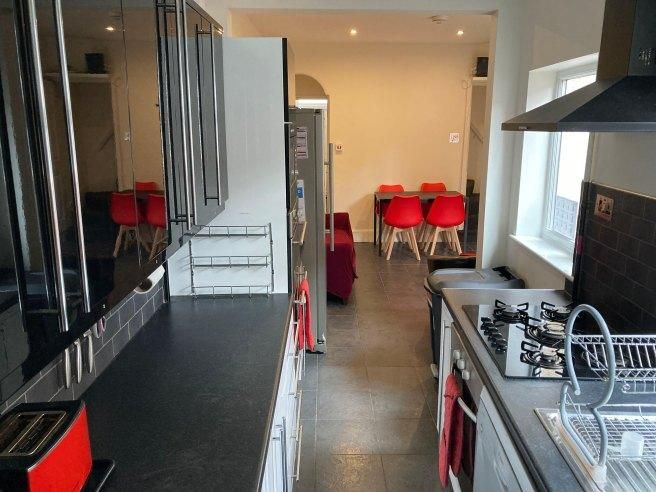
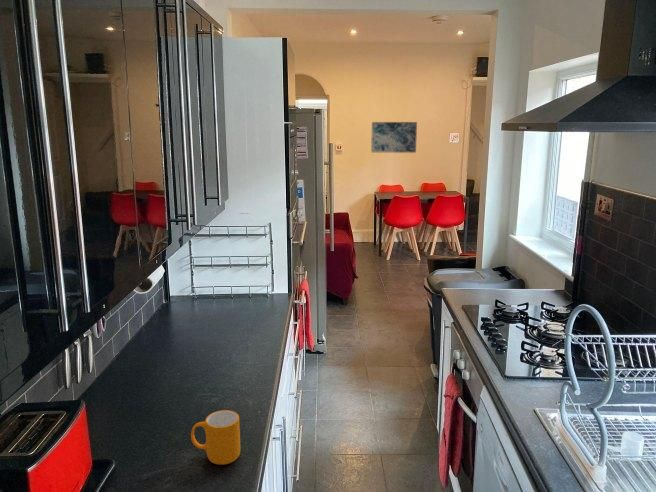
+ mug [190,409,241,466]
+ wall art [370,121,418,154]
